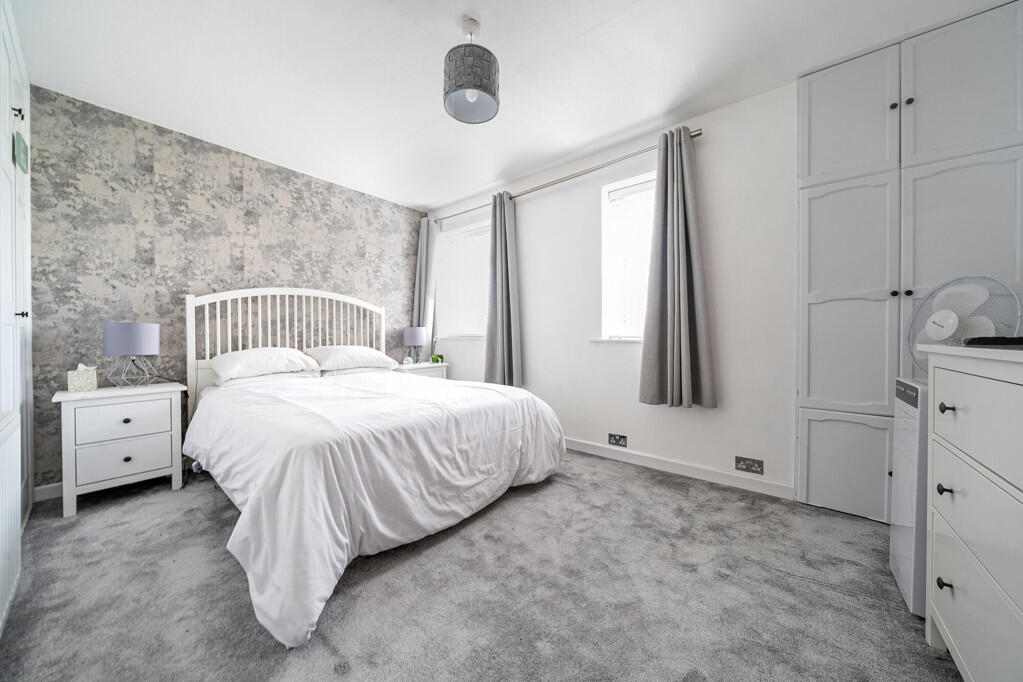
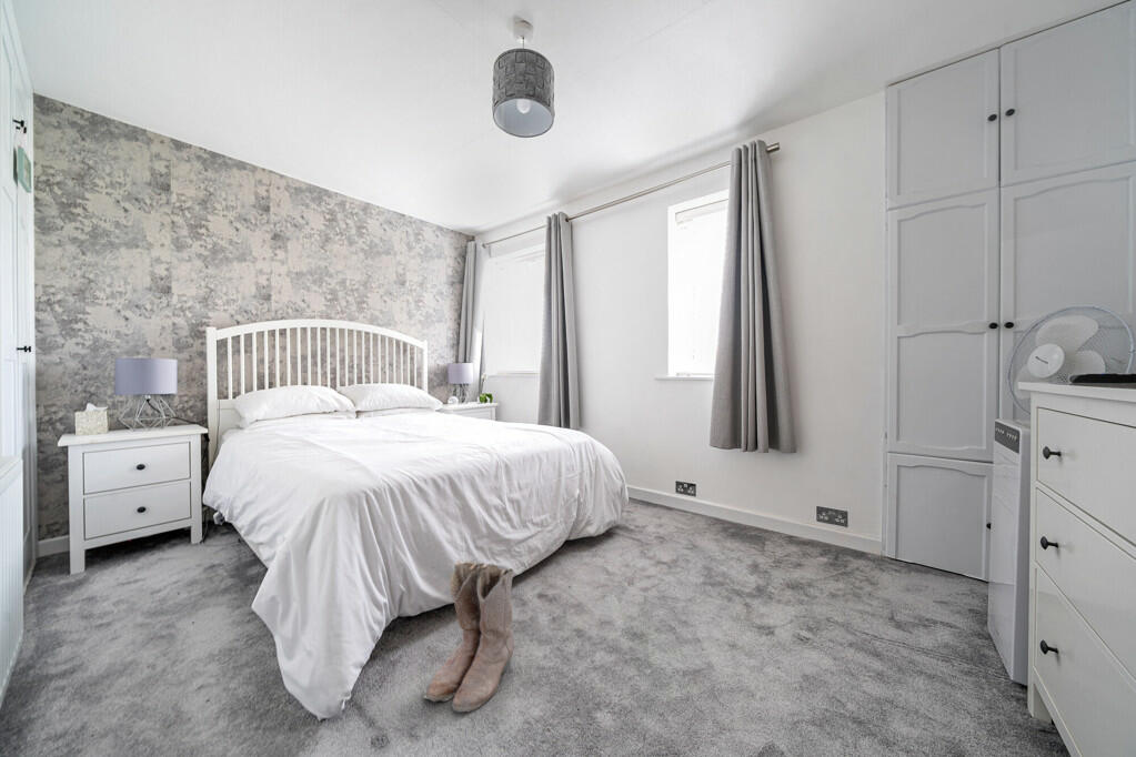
+ boots [423,559,516,714]
